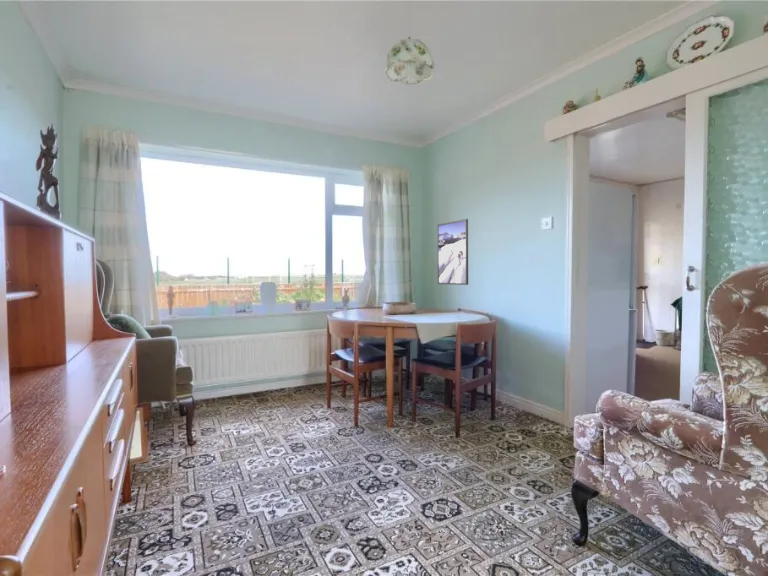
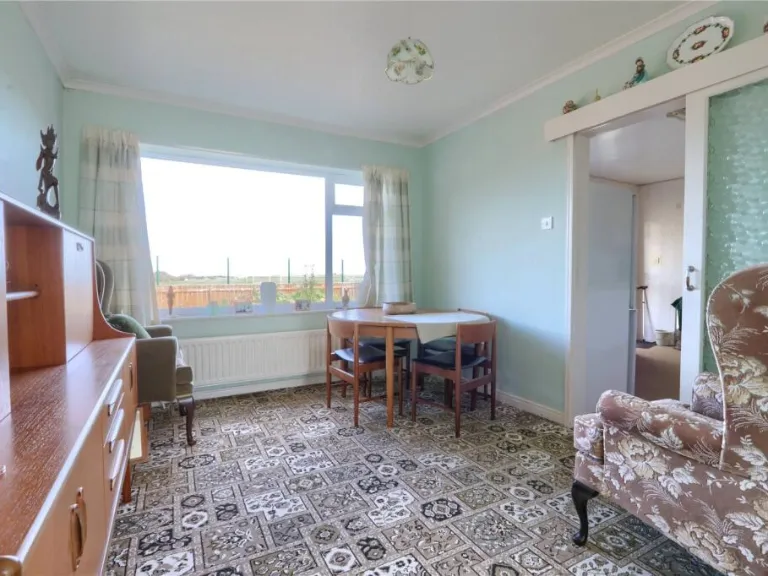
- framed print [436,218,469,286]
